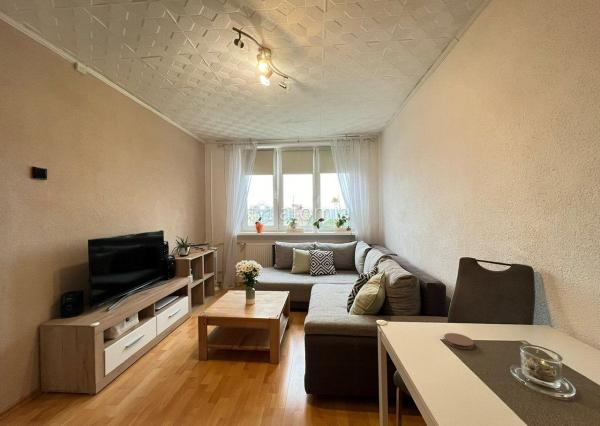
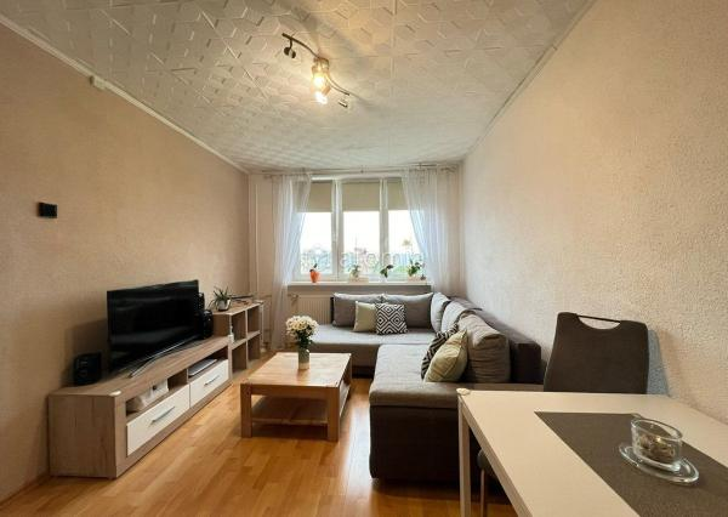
- coaster [443,332,475,350]
